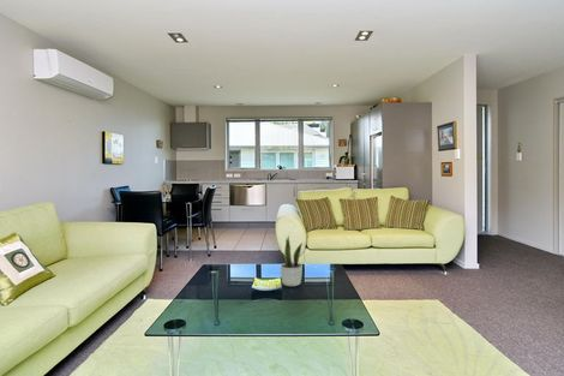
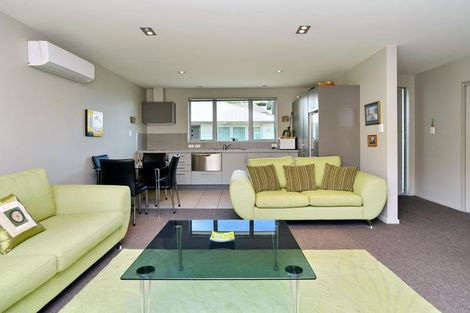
- potted plant [277,233,307,287]
